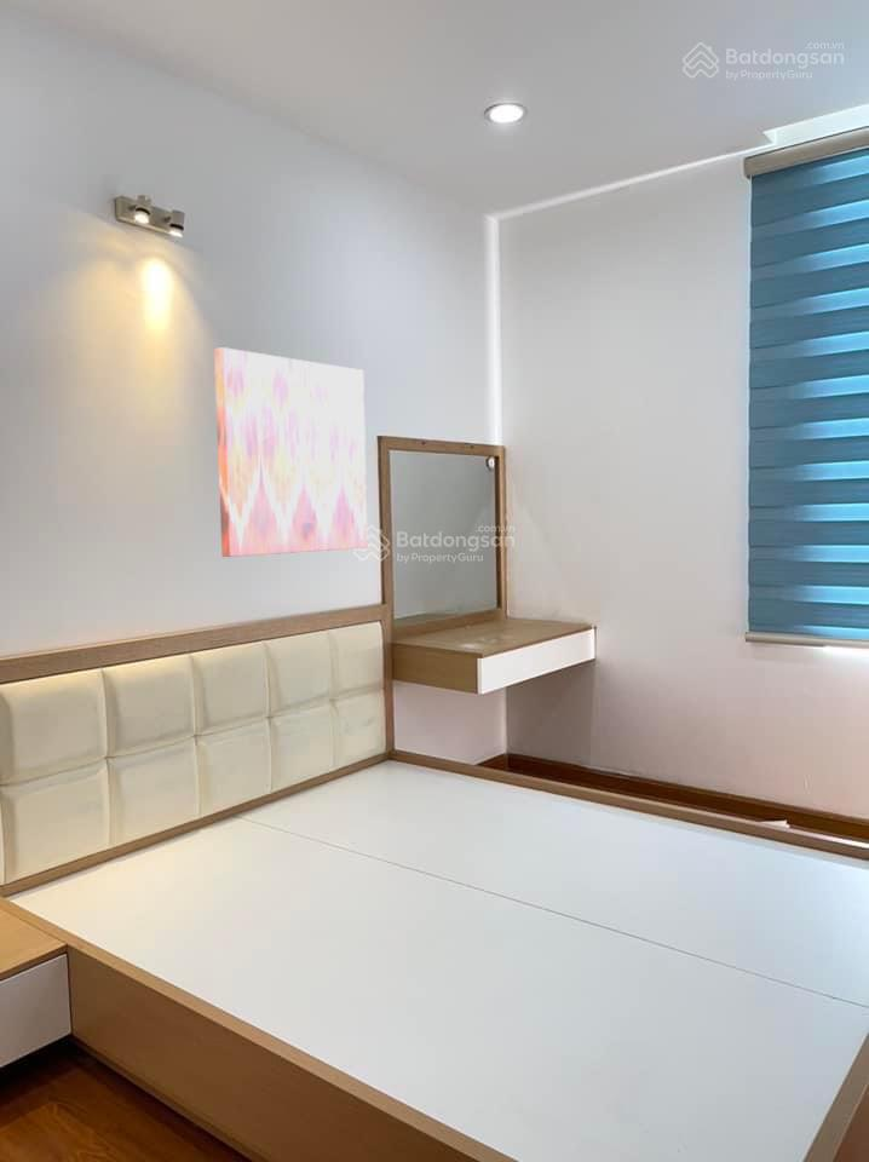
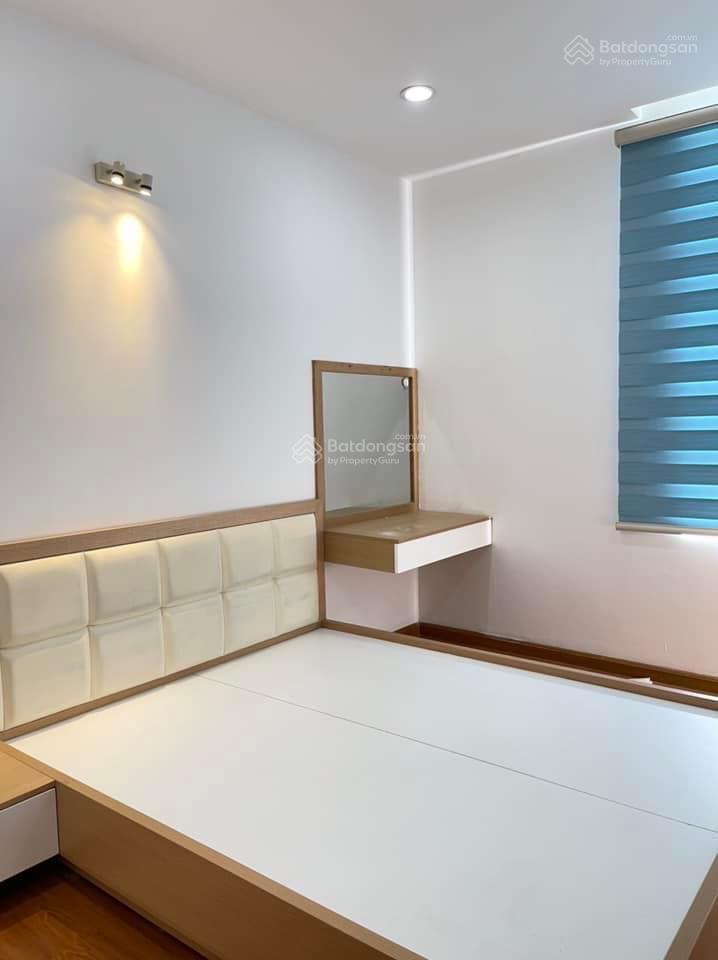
- wall art [213,346,369,558]
